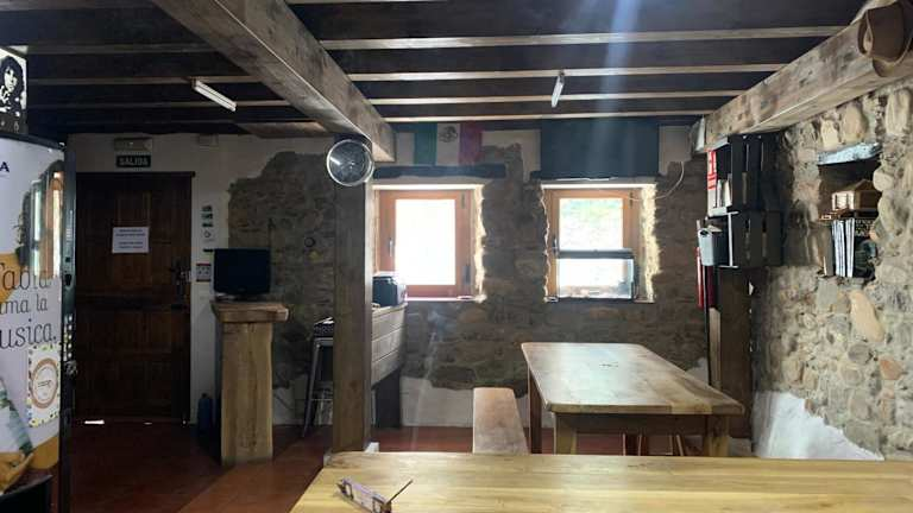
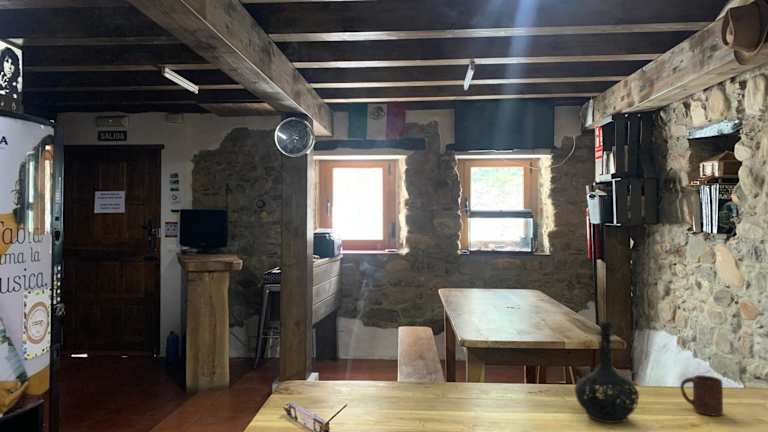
+ cup [680,374,724,416]
+ bottle [574,320,640,424]
